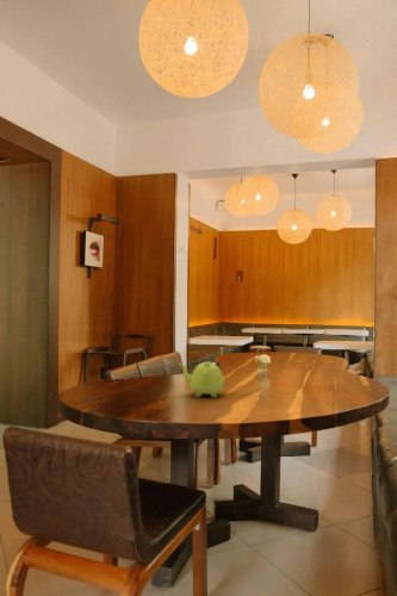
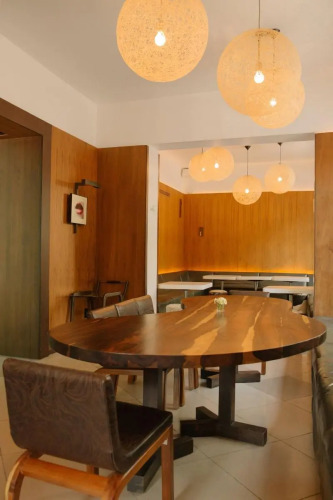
- teapot [178,361,225,398]
